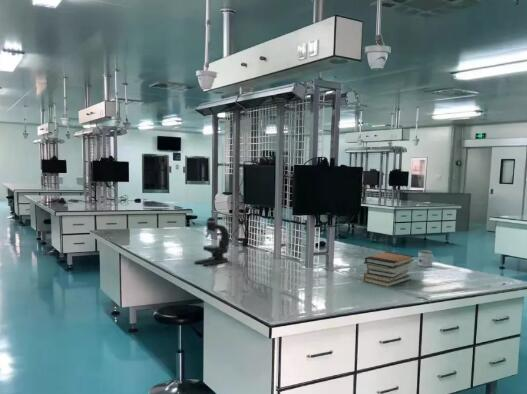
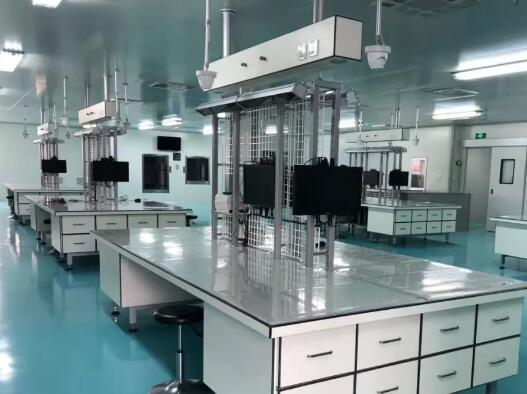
- microscope [193,209,230,267]
- mug [417,249,435,268]
- book stack [362,251,415,288]
